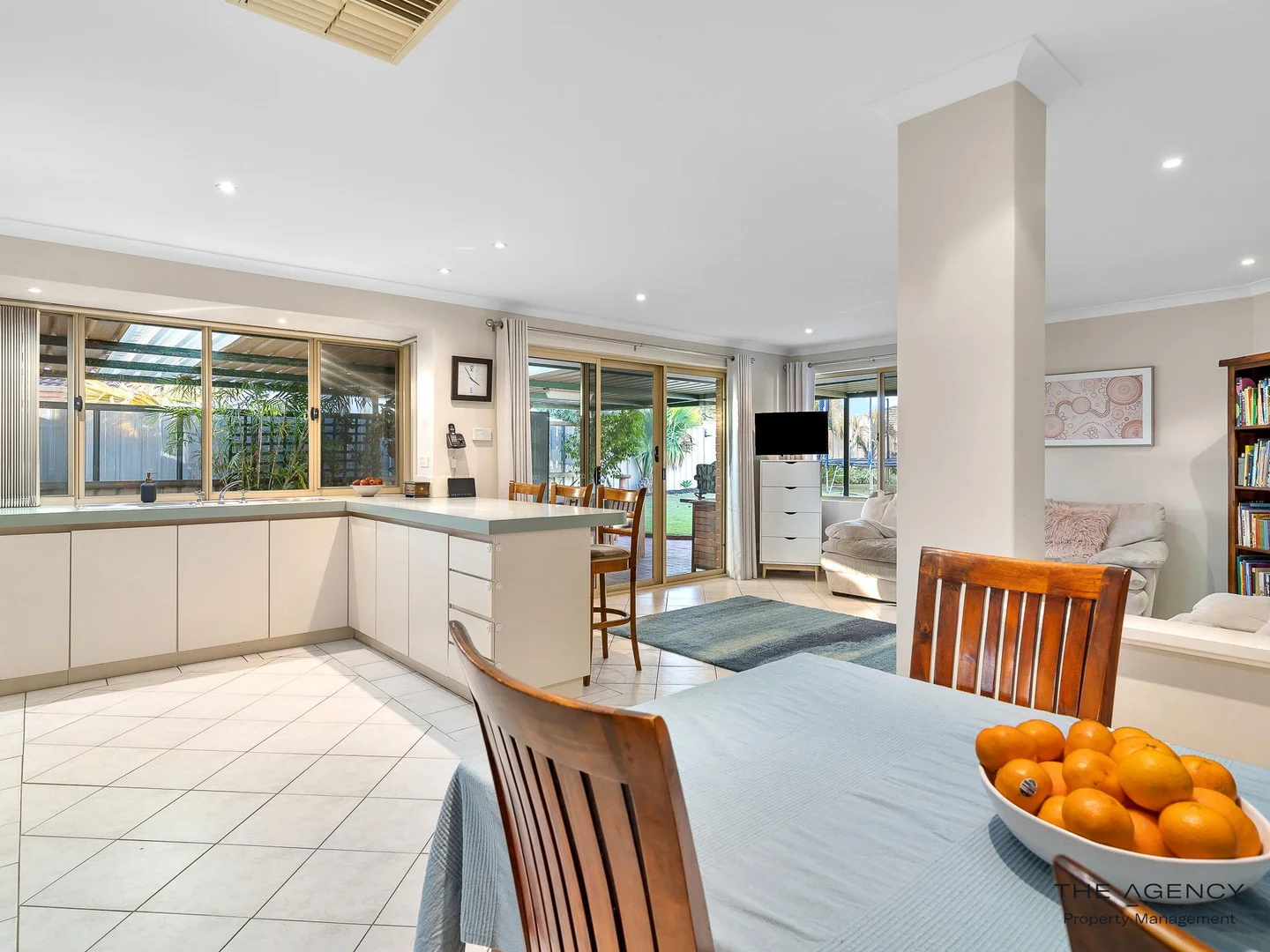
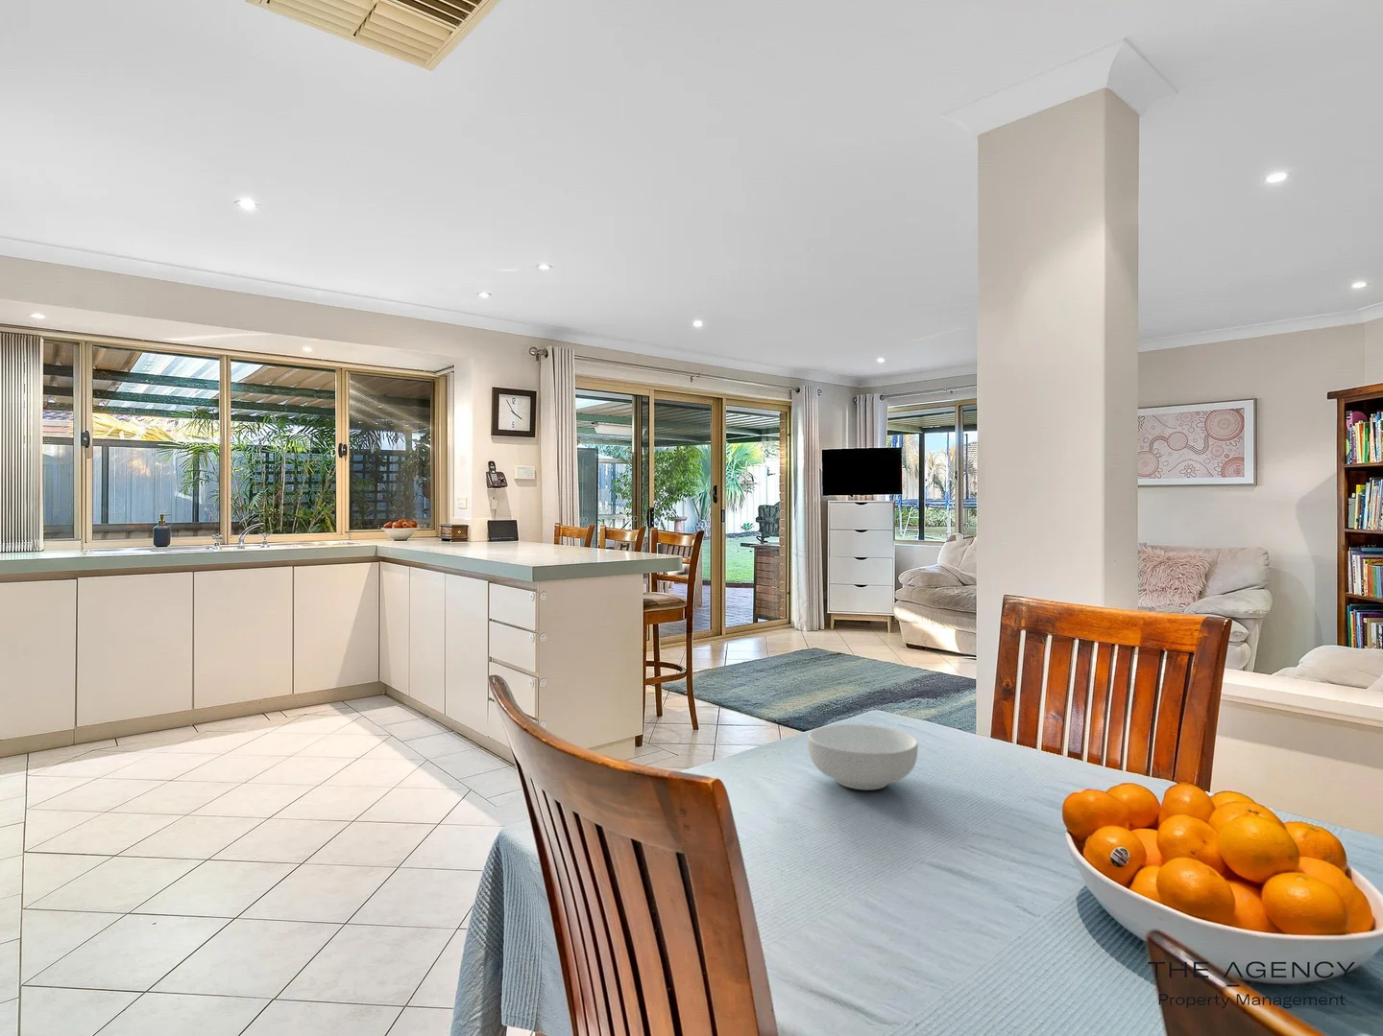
+ cereal bowl [807,724,919,790]
